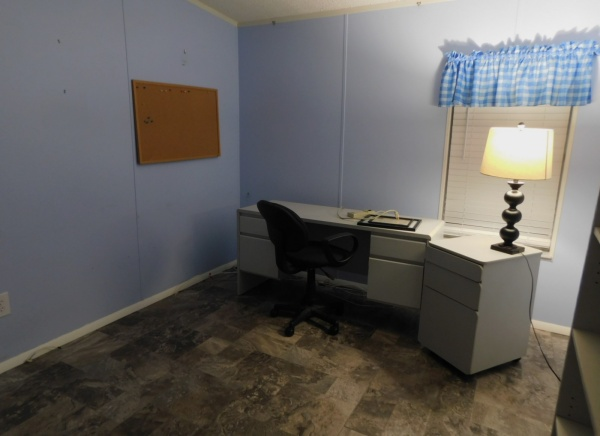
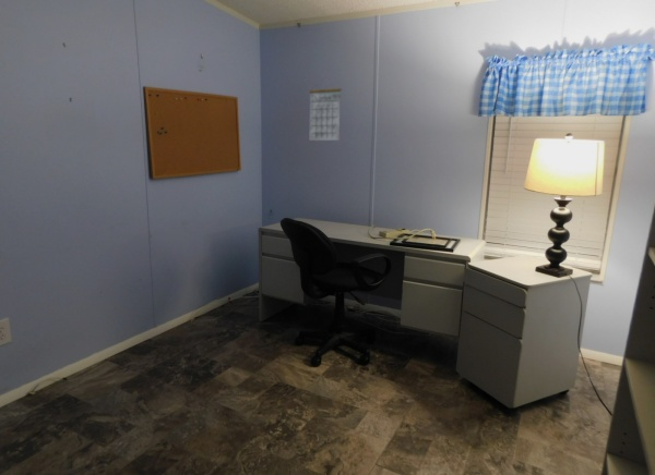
+ calendar [308,76,343,142]
